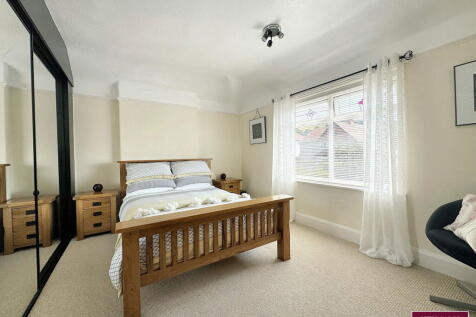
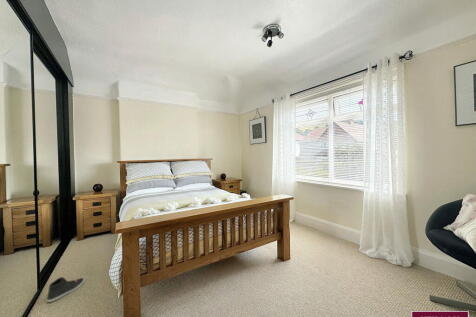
+ sneaker [46,276,85,303]
